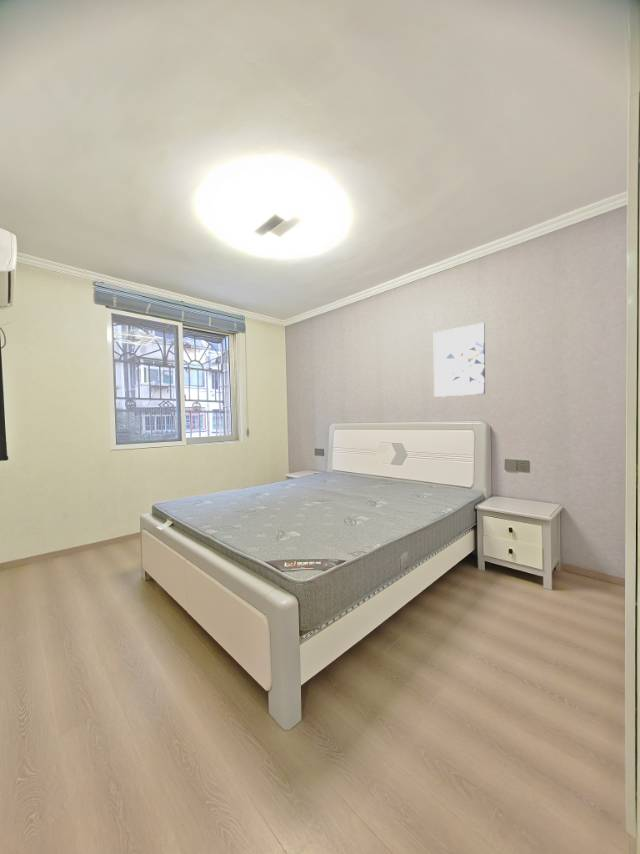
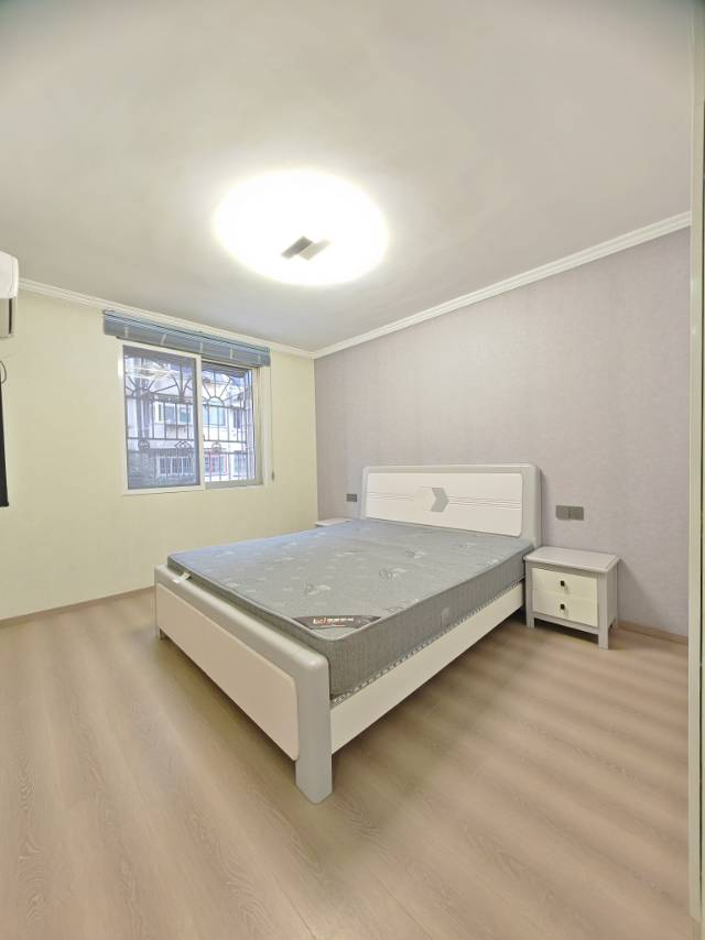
- wall art [433,322,486,398]
